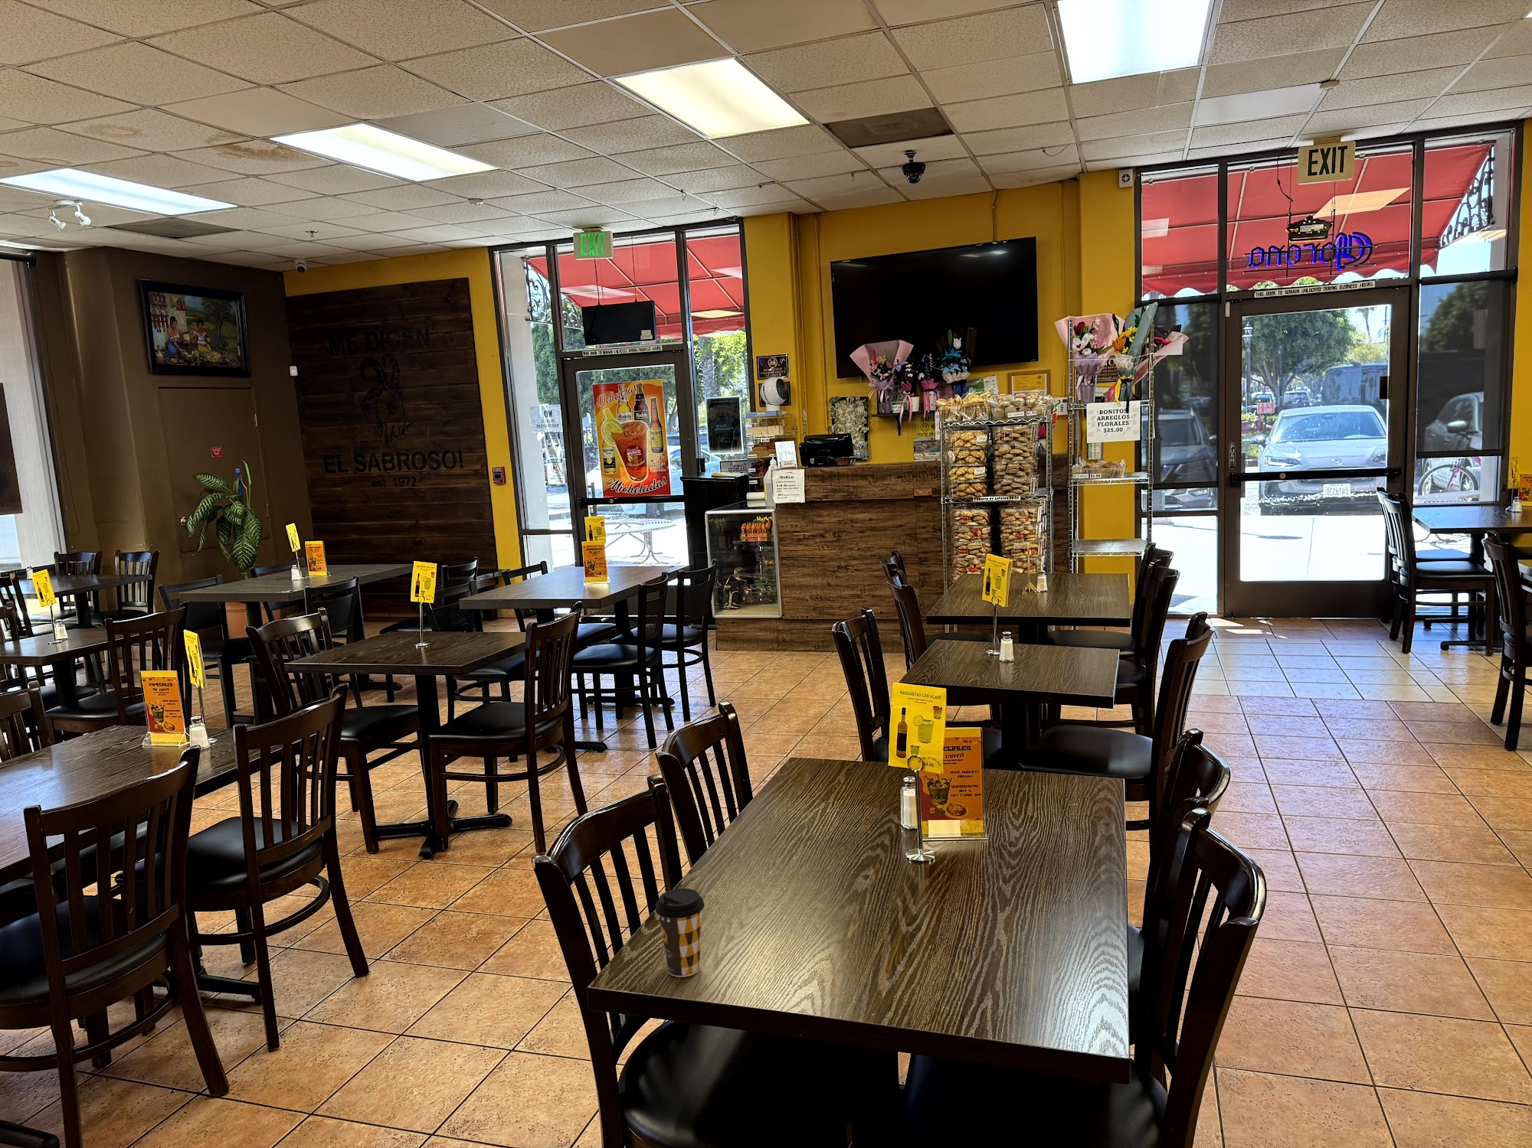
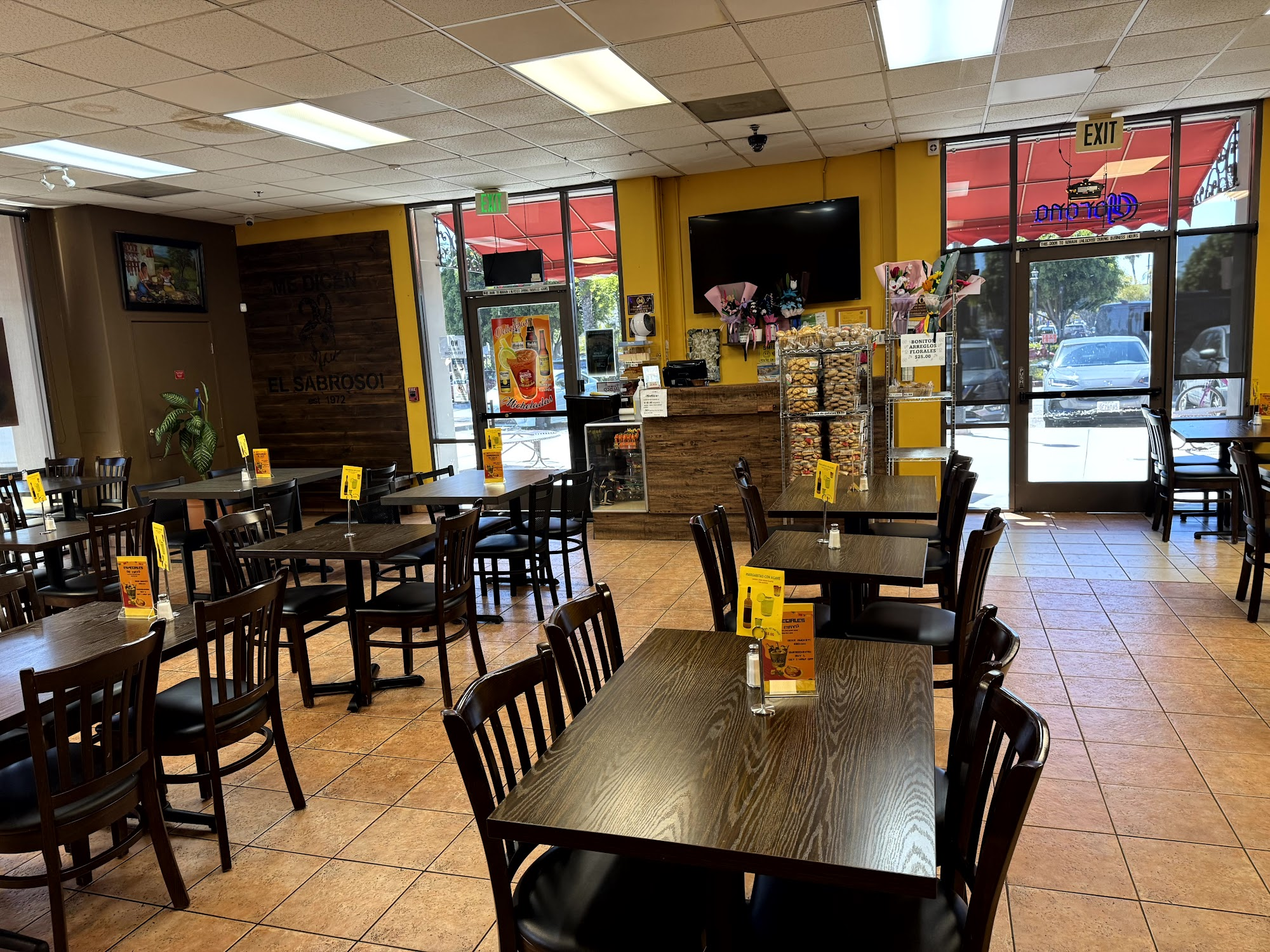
- coffee cup [655,888,706,978]
